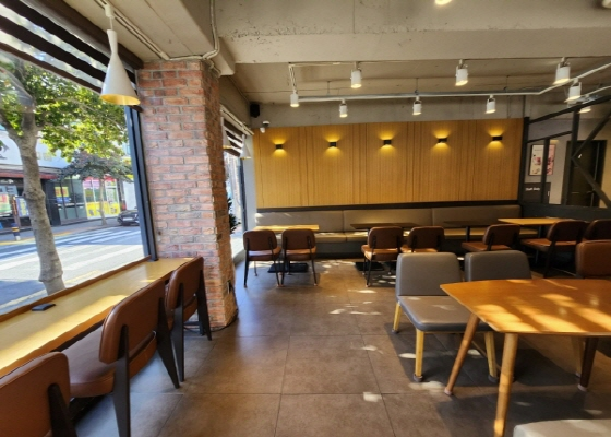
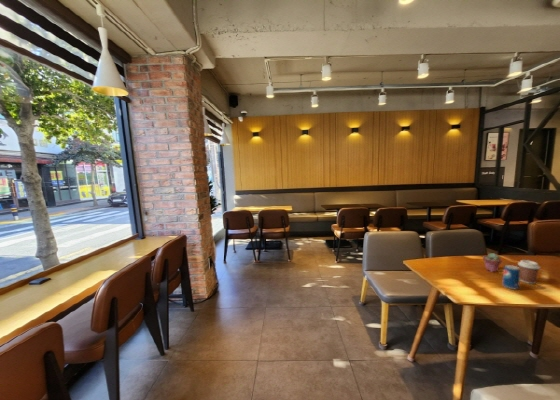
+ coffee cup [517,259,542,285]
+ potted succulent [482,252,503,273]
+ beverage can [502,264,521,290]
